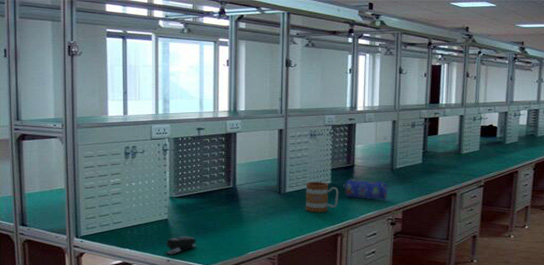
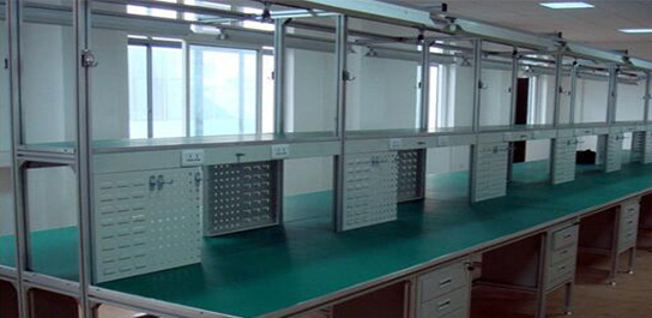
- mug [305,181,340,213]
- stapler [165,236,197,256]
- pencil case [342,178,388,200]
